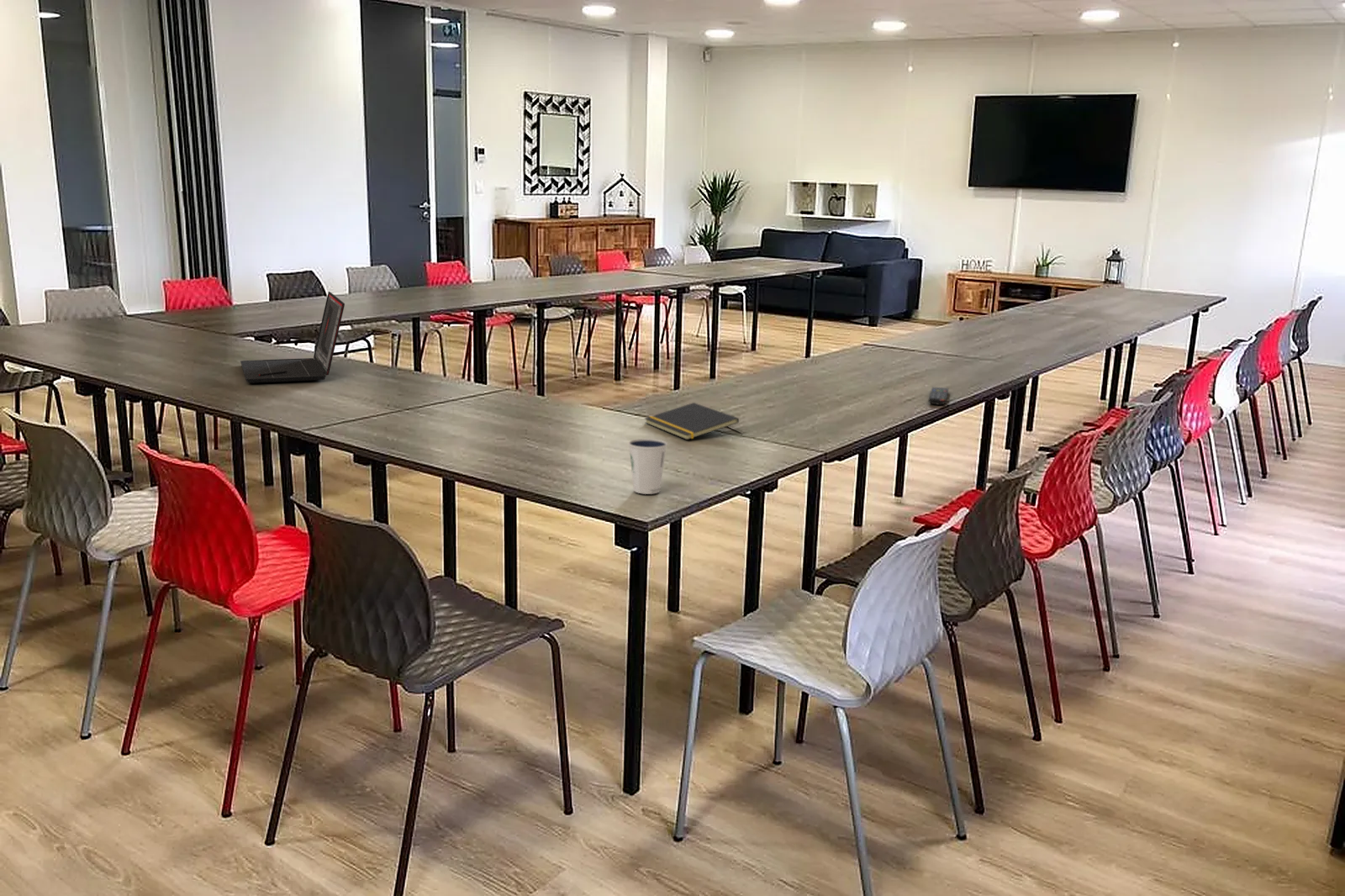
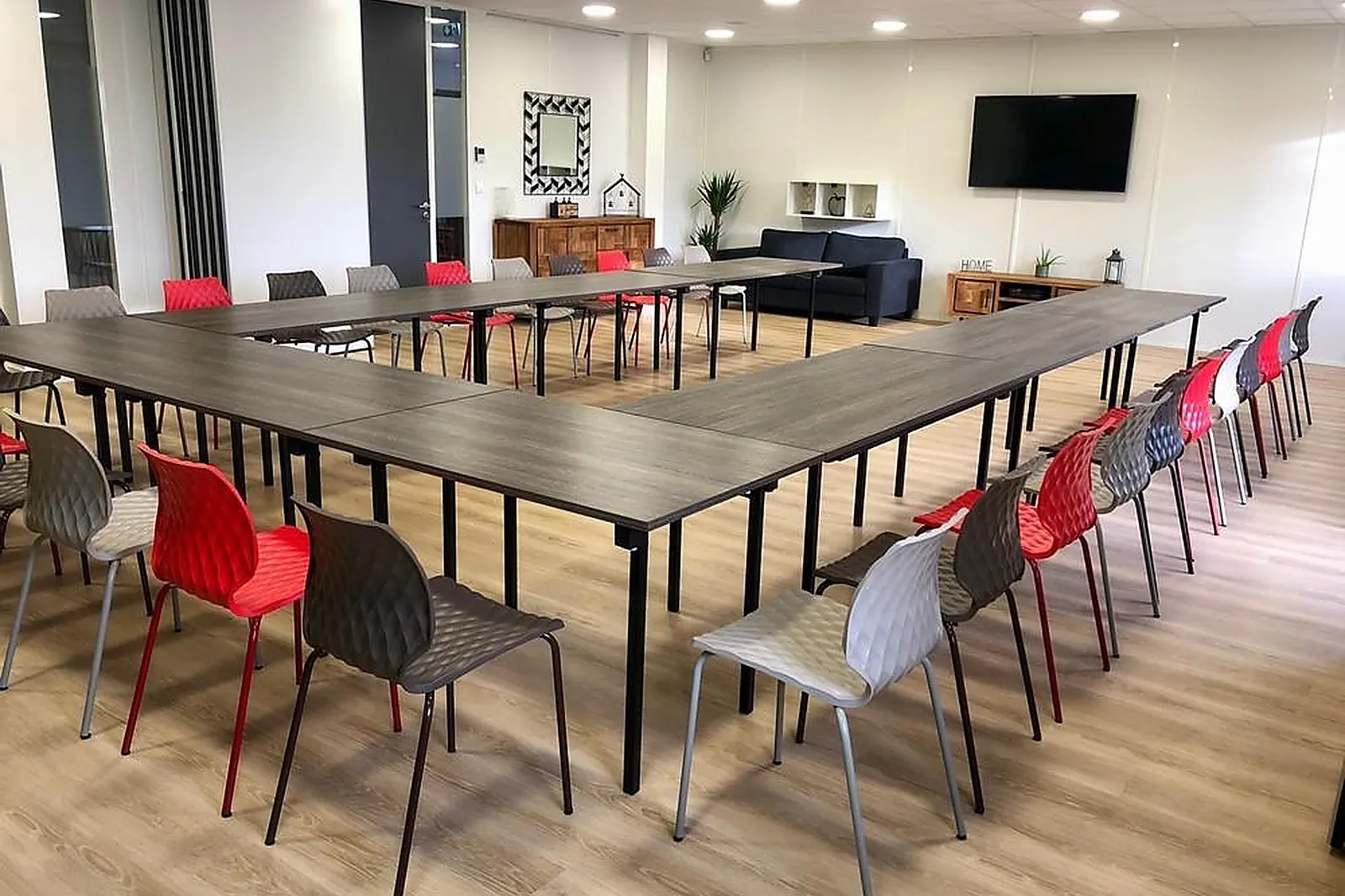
- dixie cup [627,438,668,495]
- remote control [928,387,949,405]
- notepad [644,402,740,440]
- laptop [240,291,345,383]
